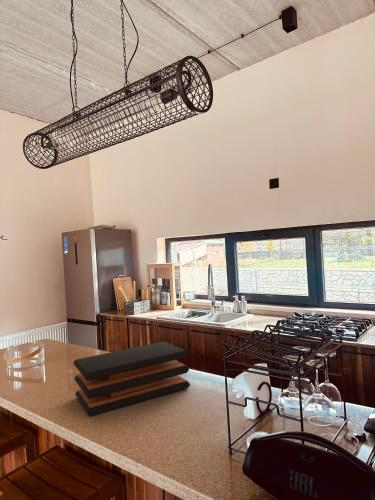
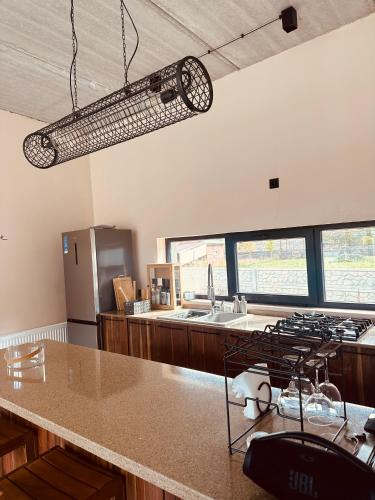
- cutting board [73,340,191,417]
